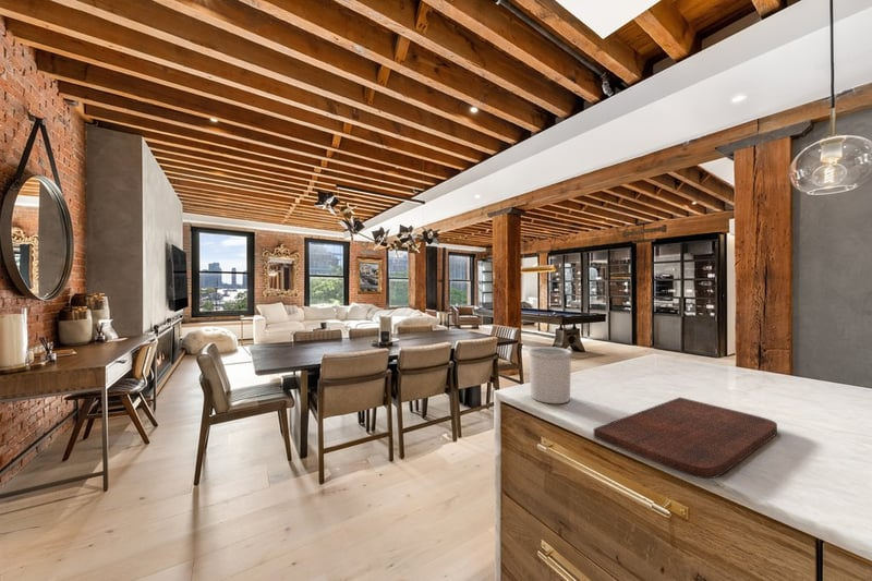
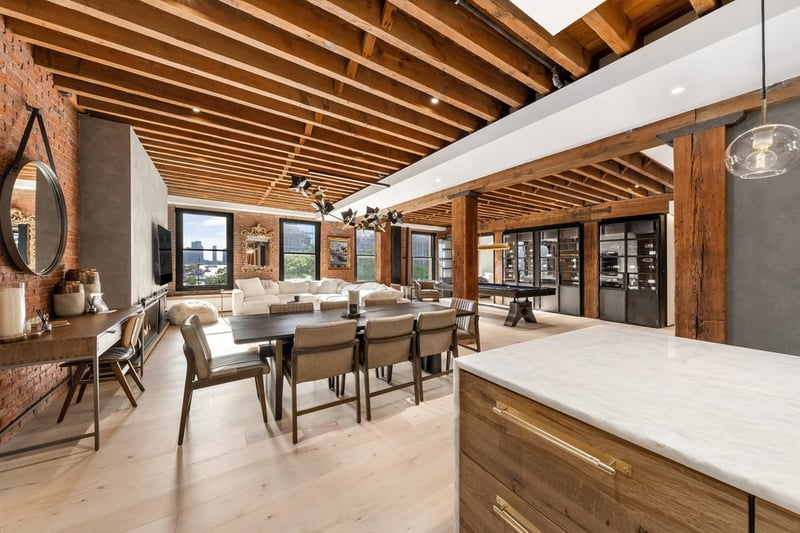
- utensil holder [528,346,572,404]
- cutting board [593,396,778,480]
